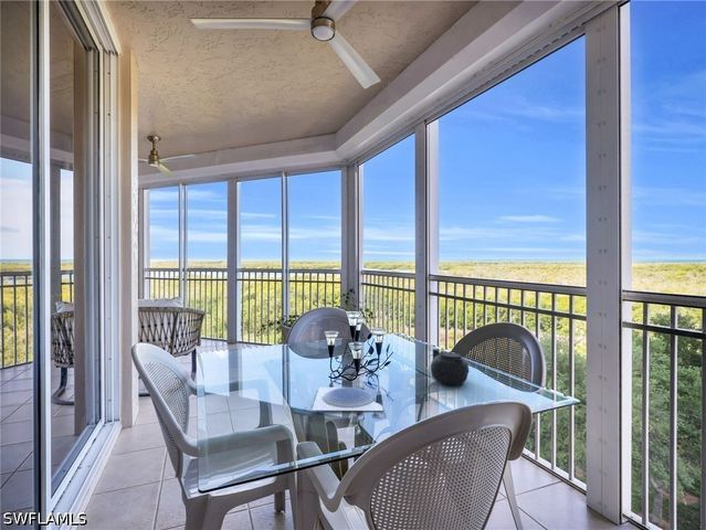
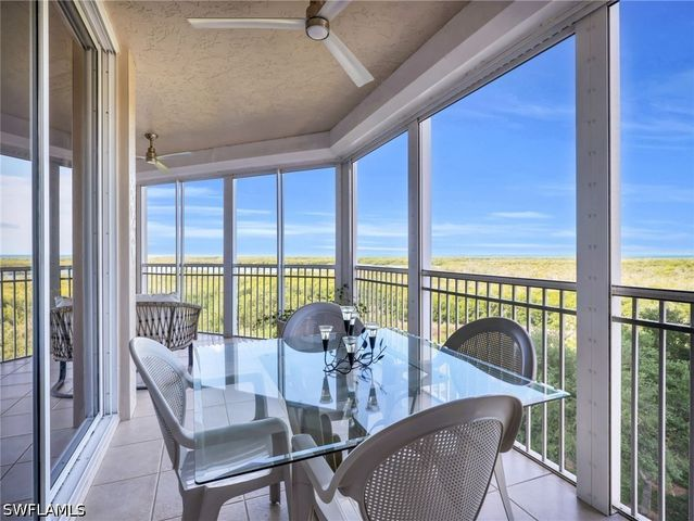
- teapot [429,348,470,386]
- plate [310,386,384,412]
